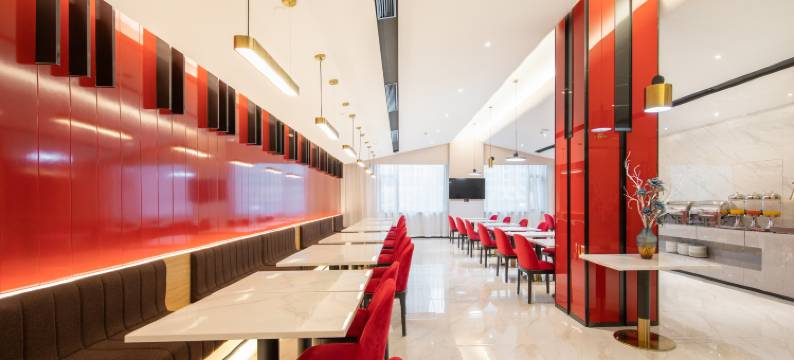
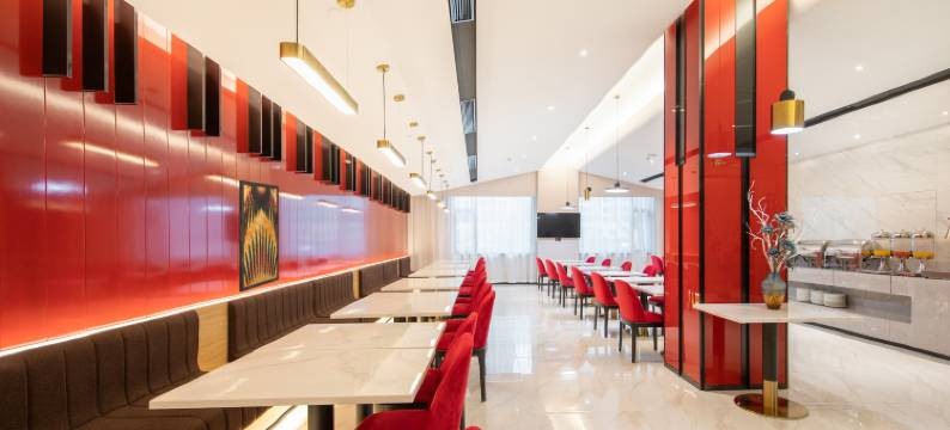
+ wall art [238,179,280,293]
